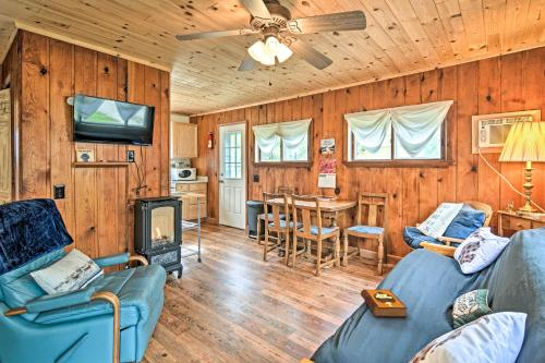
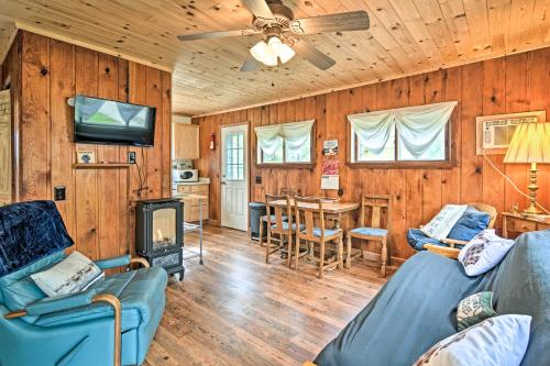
- hardback book [360,288,409,318]
